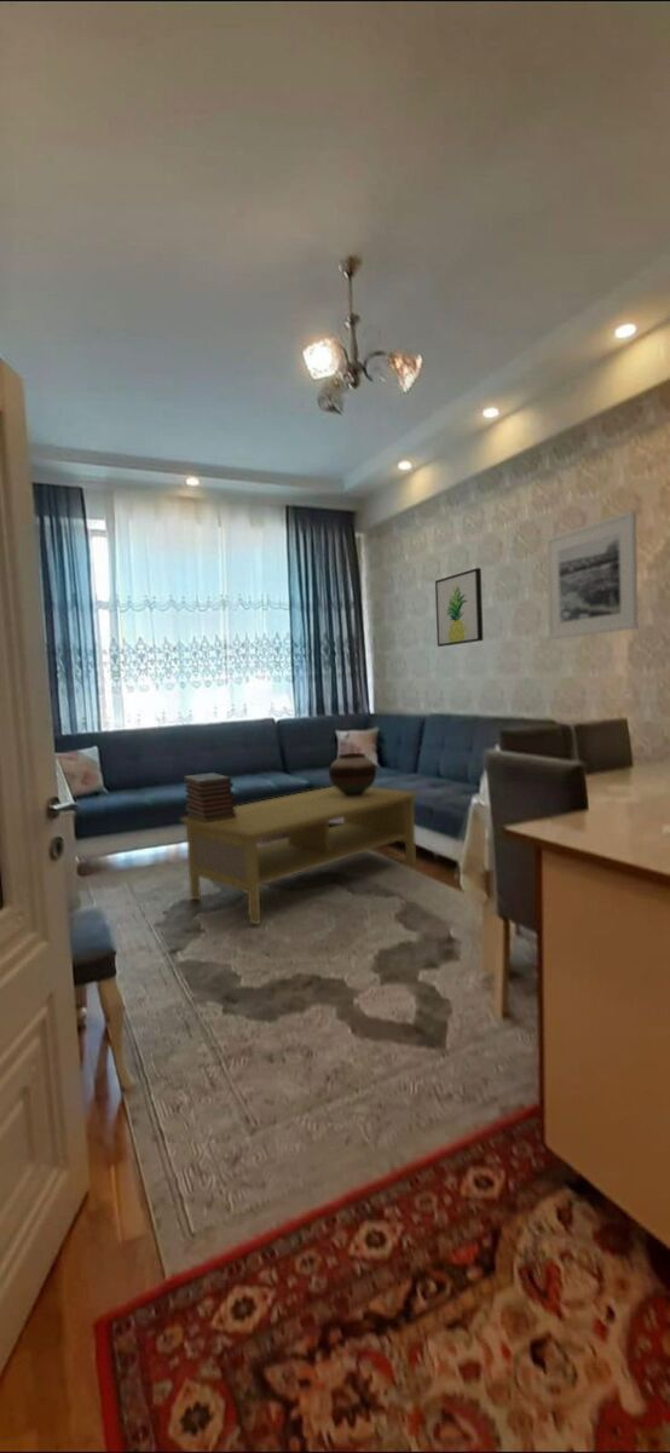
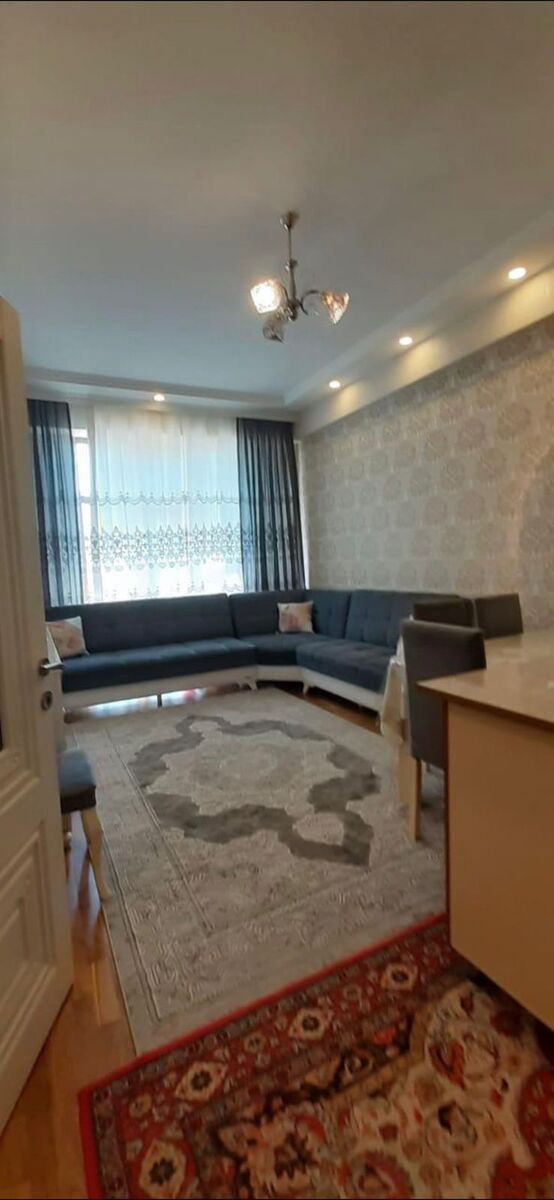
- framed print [545,510,639,641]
- book stack [183,771,237,823]
- wall art [434,567,484,648]
- coffee table [179,786,420,925]
- vase [328,752,377,797]
